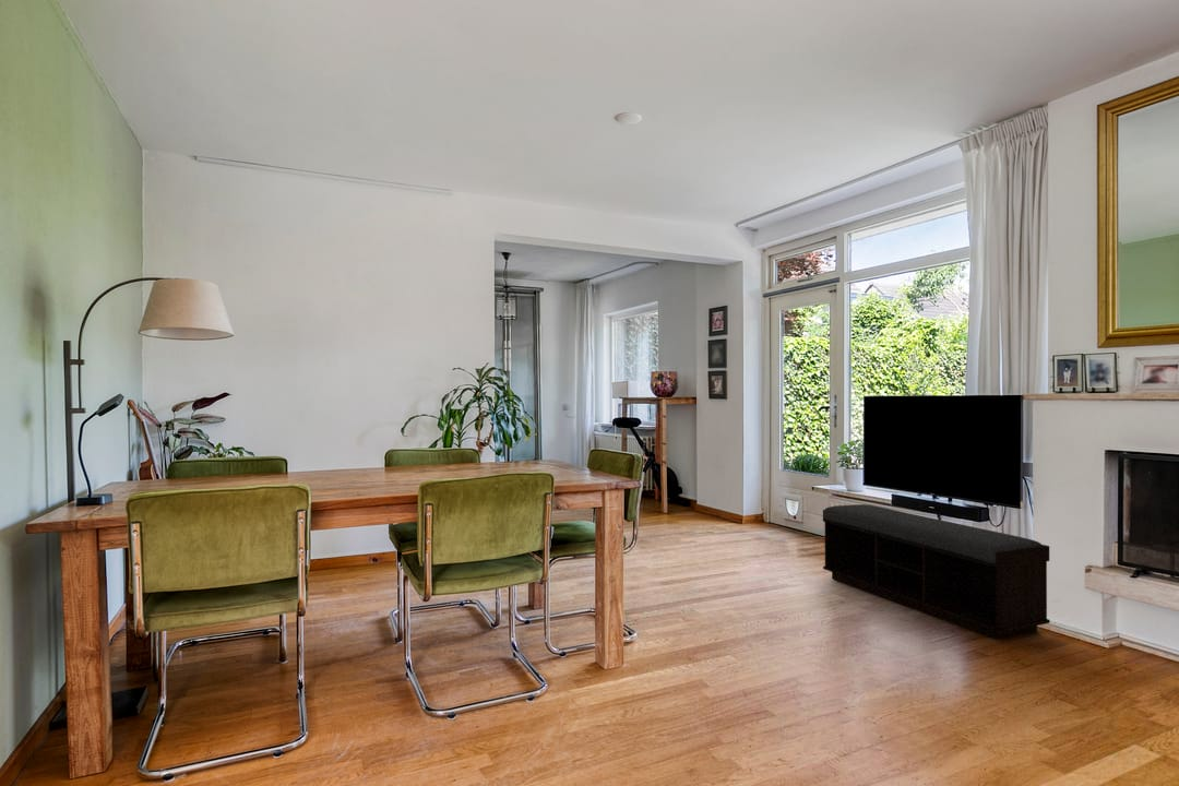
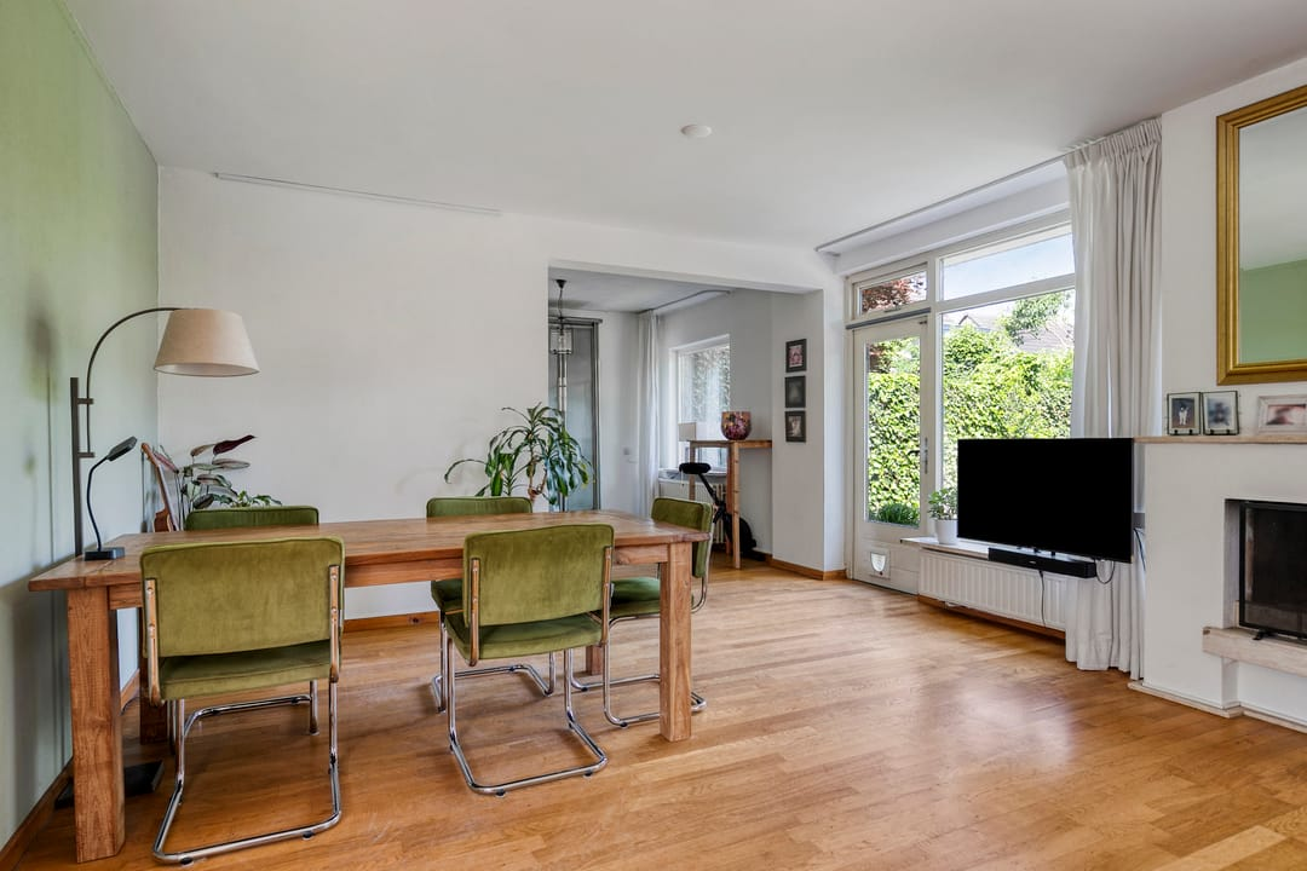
- bench [822,503,1051,640]
